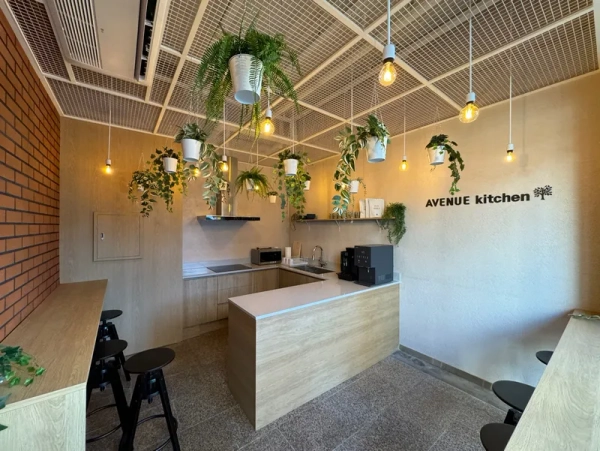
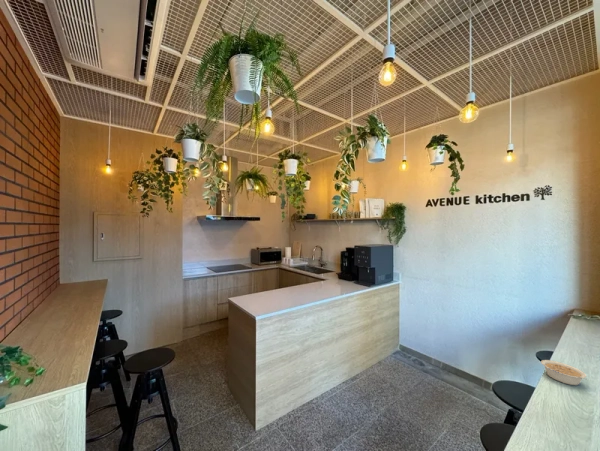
+ legume [540,359,587,386]
